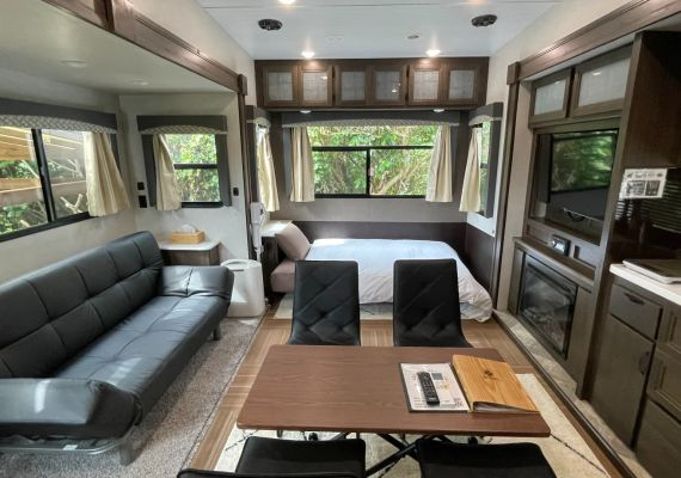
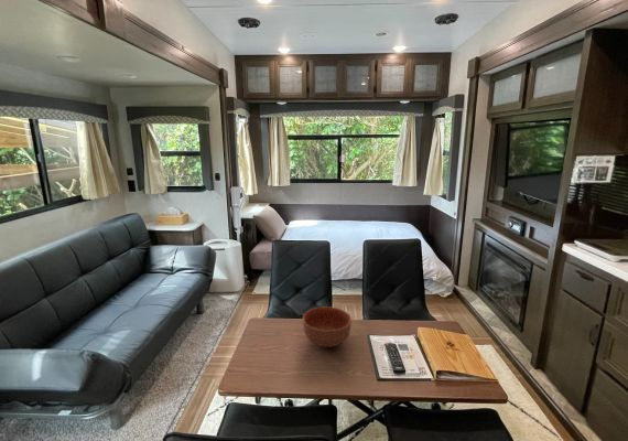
+ bowl [302,305,353,348]
